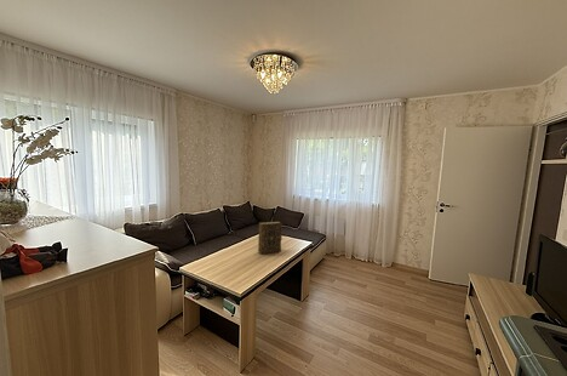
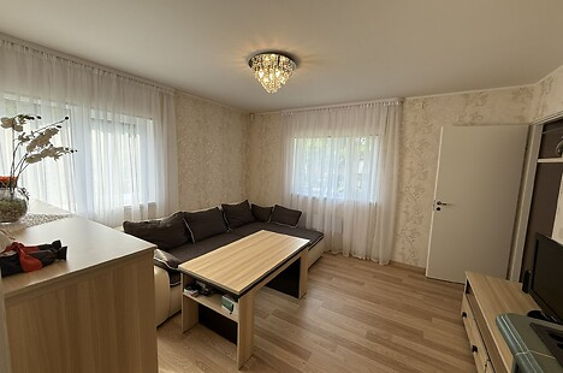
- book [257,220,284,255]
